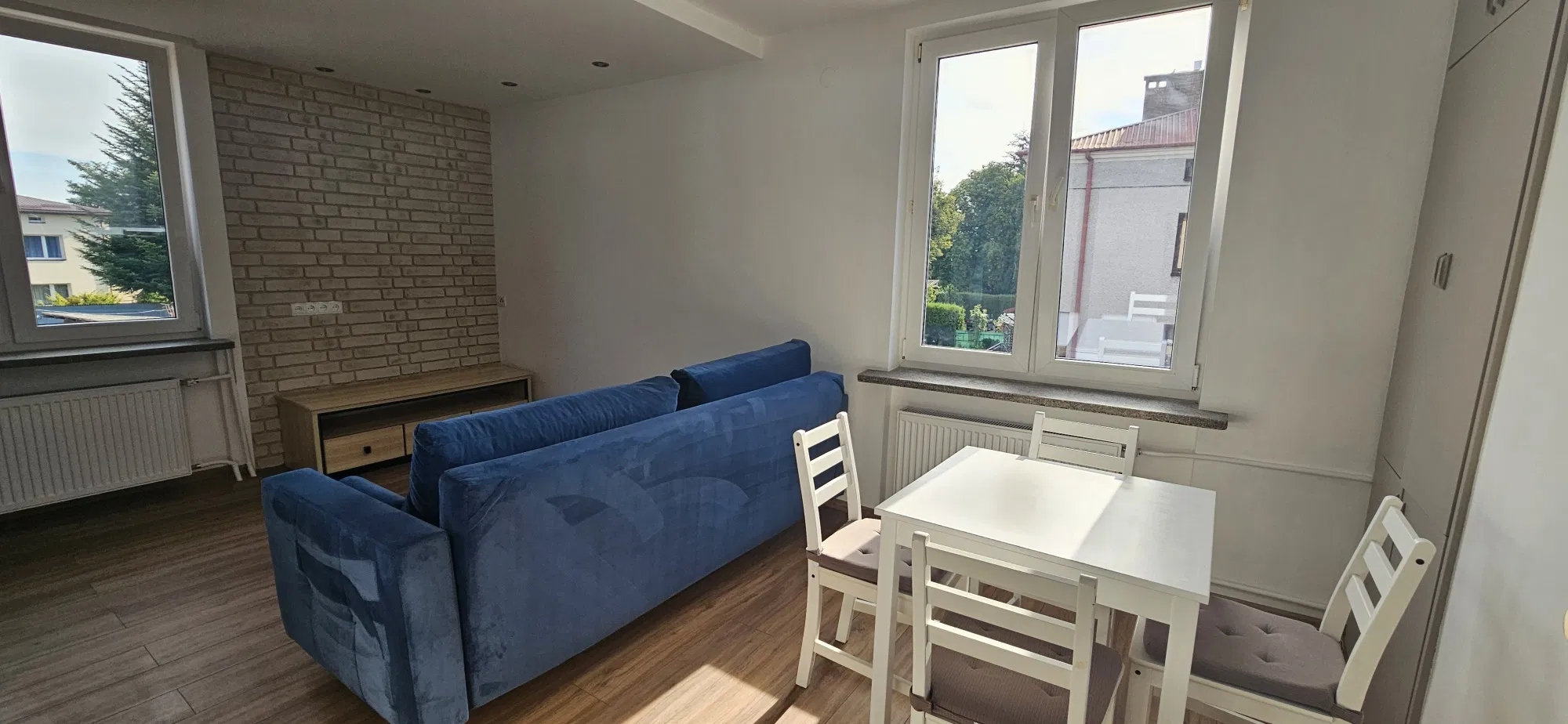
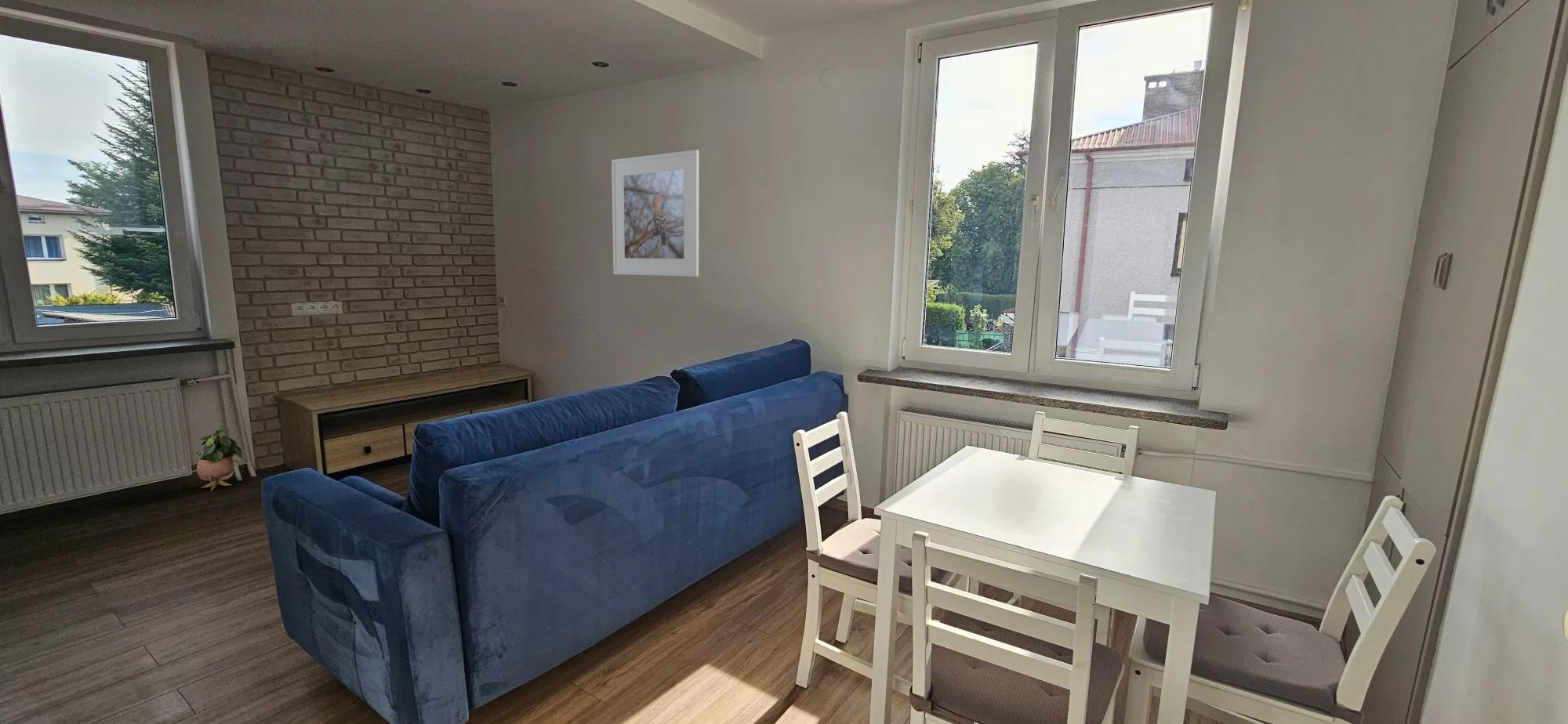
+ potted plant [196,425,243,491]
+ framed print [611,149,700,277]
